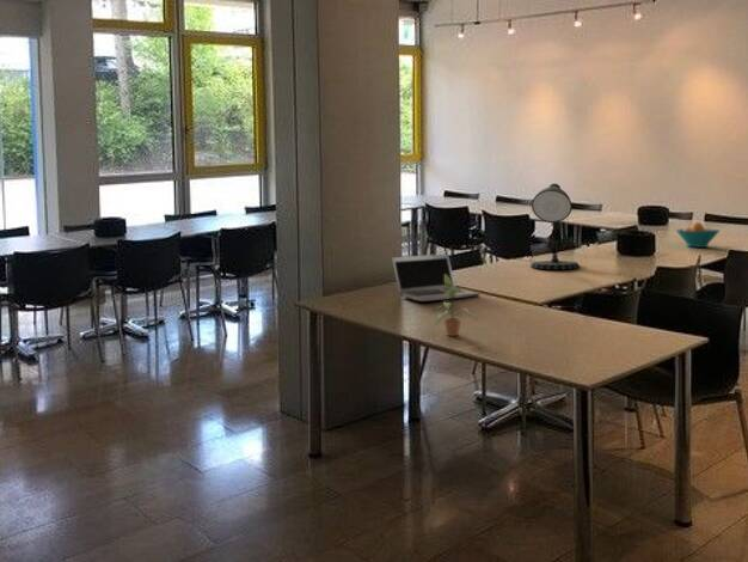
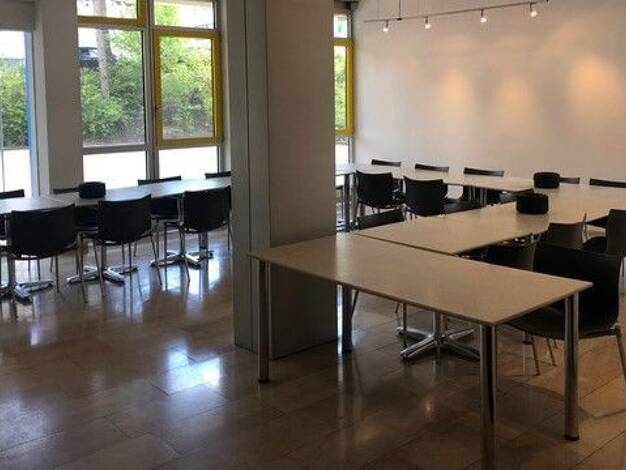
- desk lamp [529,183,581,270]
- fruit bowl [674,221,722,249]
- laptop [391,252,480,303]
- potted plant [431,274,478,337]
